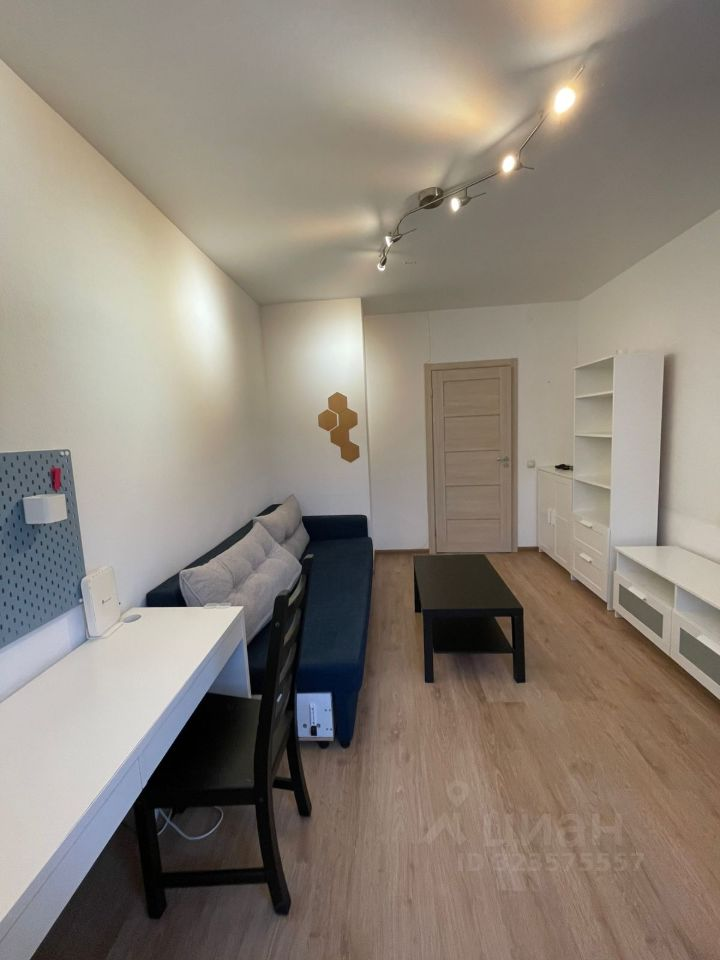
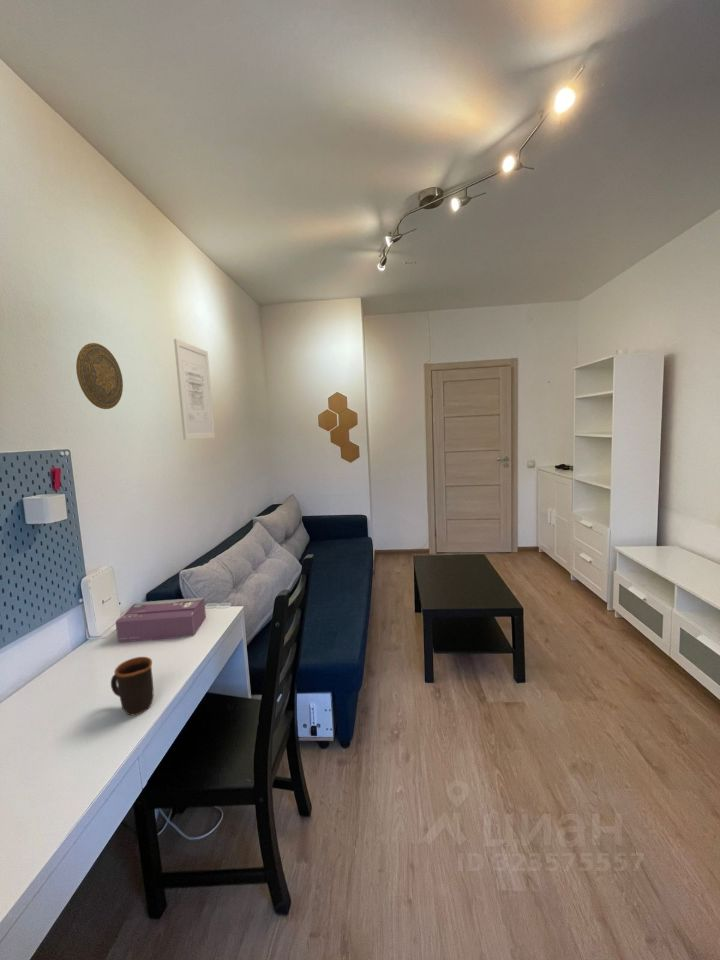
+ decorative plate [75,342,124,410]
+ mug [110,656,155,716]
+ wall art [173,338,216,441]
+ tissue box [115,597,207,644]
